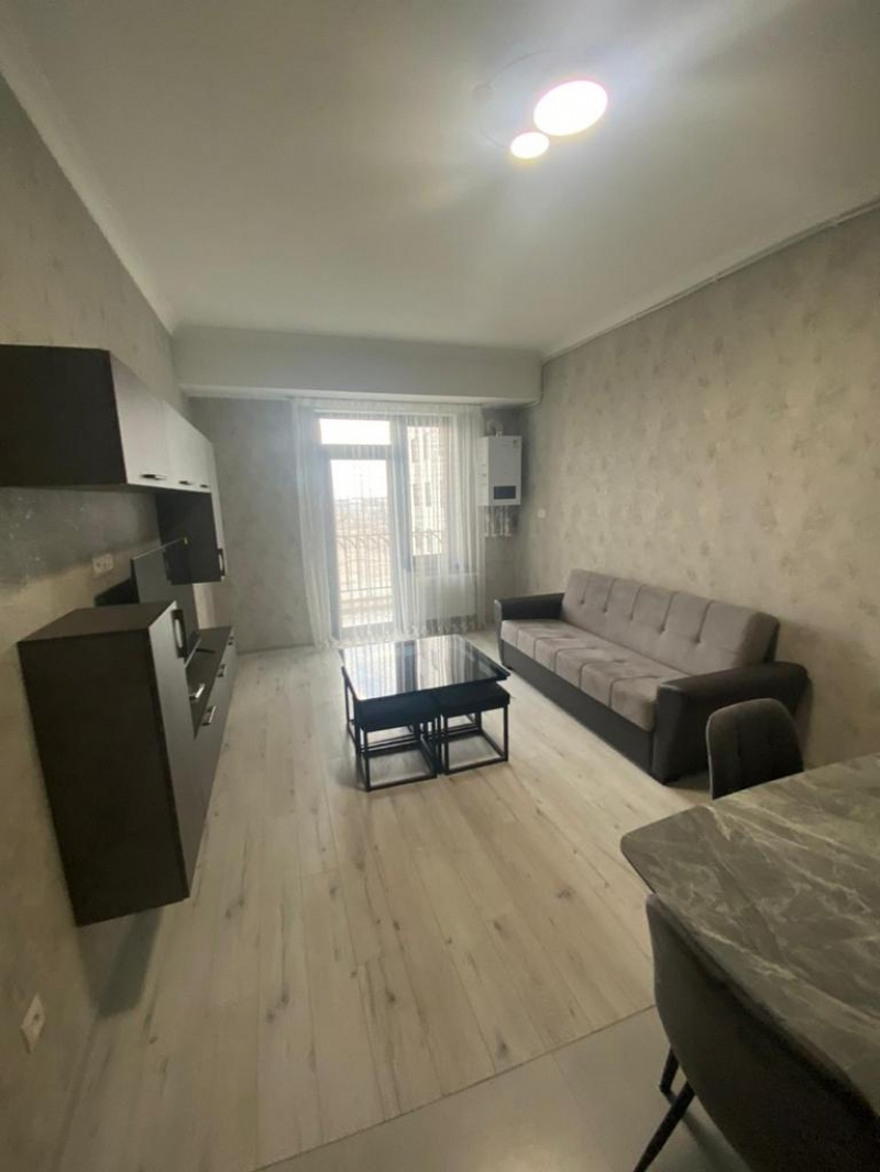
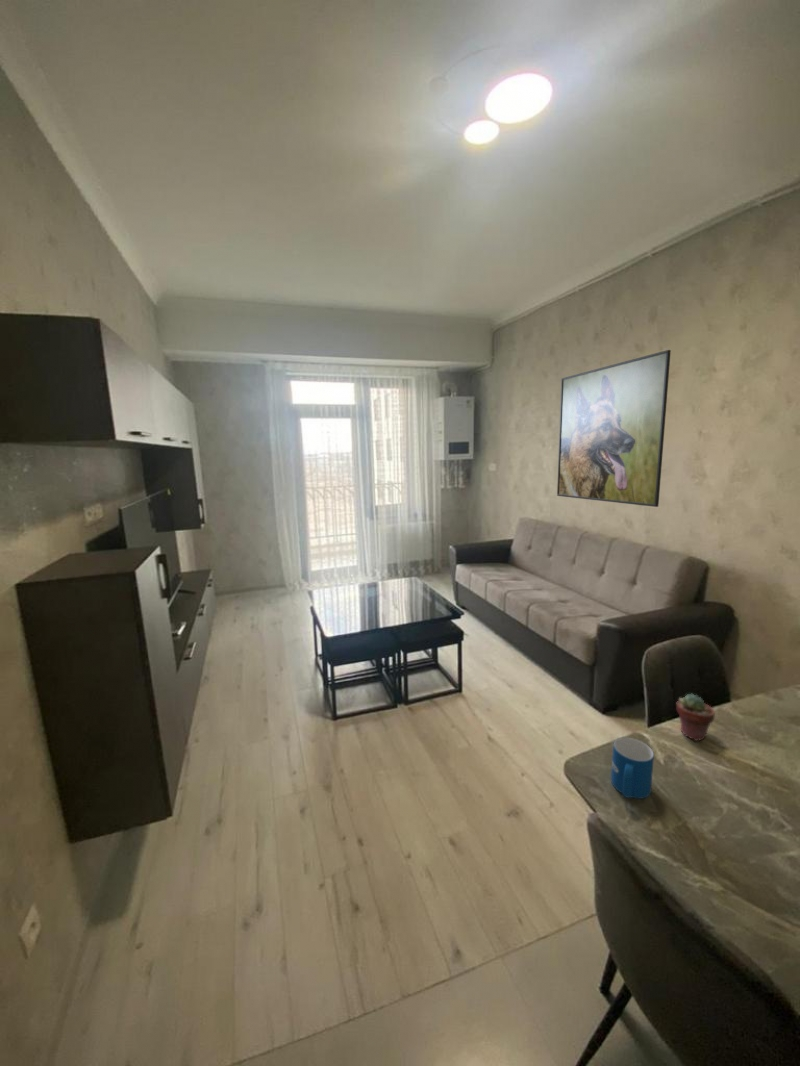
+ potted succulent [676,693,716,742]
+ mug [610,737,655,800]
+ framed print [556,349,672,508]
